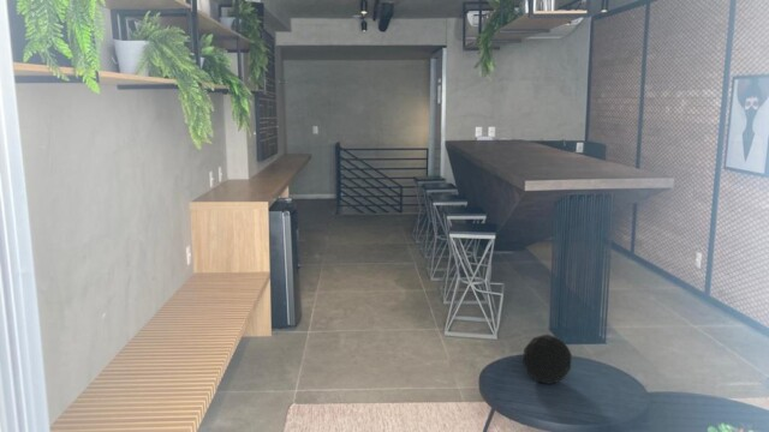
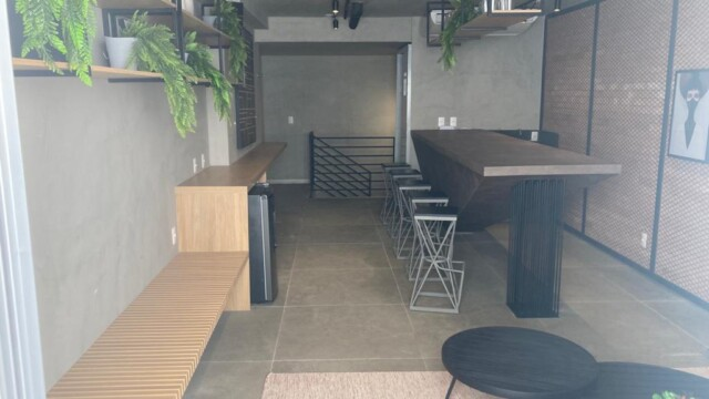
- decorative orb [521,334,573,385]
